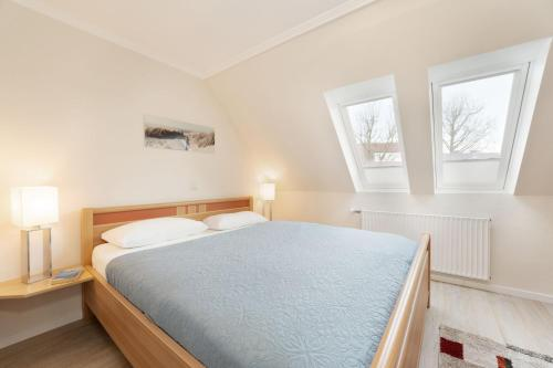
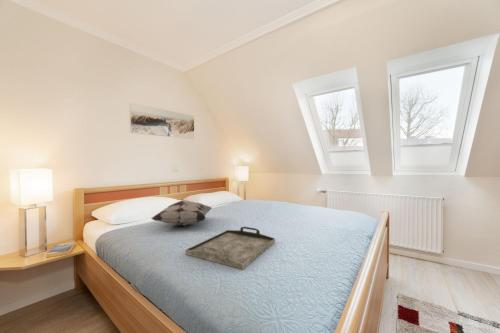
+ serving tray [184,226,276,270]
+ decorative pillow [150,200,213,227]
